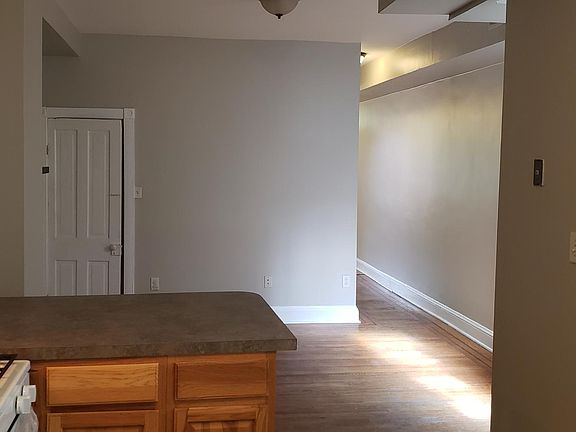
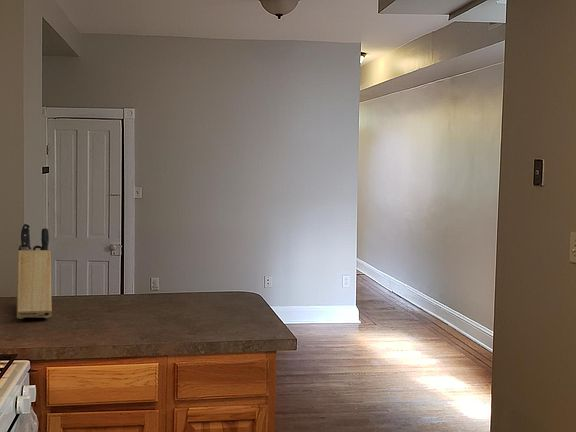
+ knife block [16,222,53,320]
